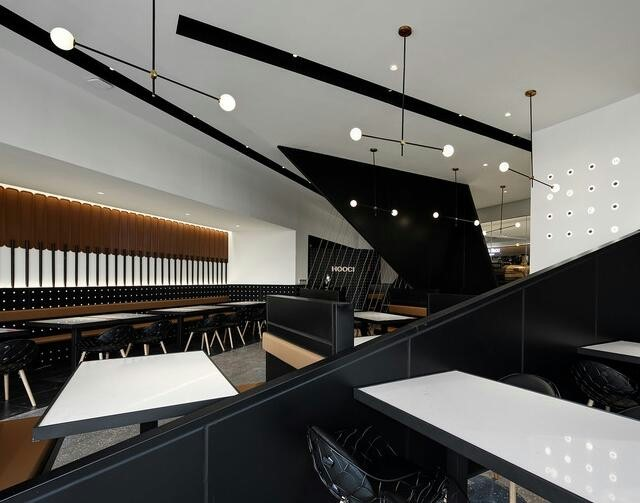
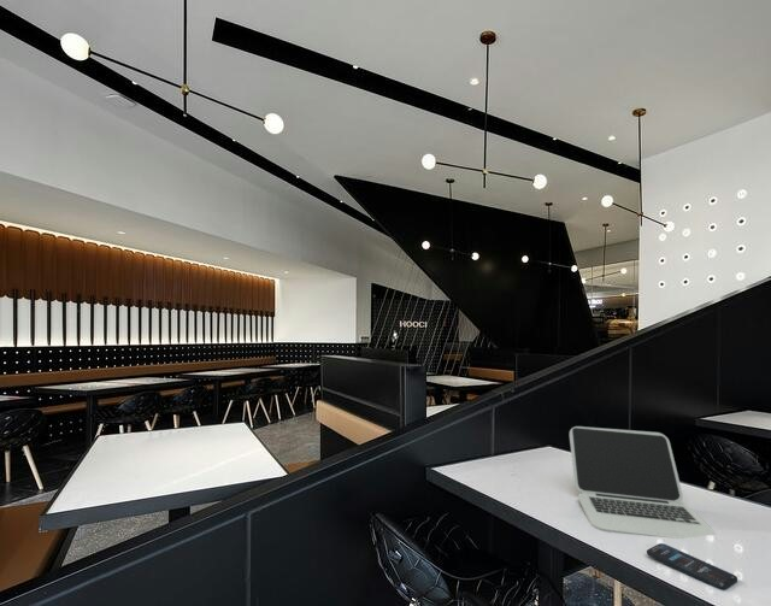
+ laptop [569,425,718,540]
+ smartphone [646,542,738,592]
